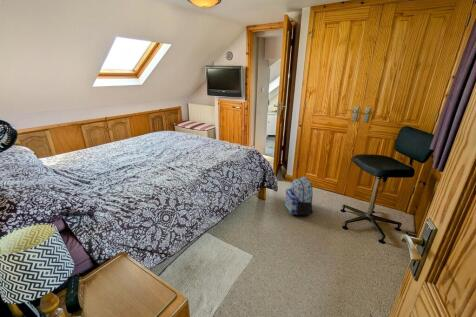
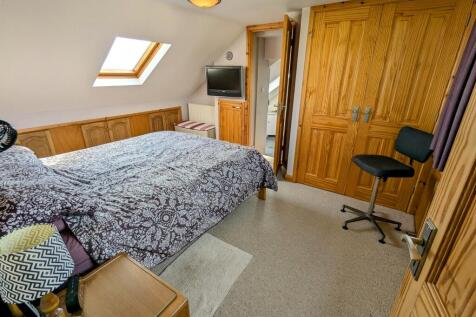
- backpack [284,176,314,216]
